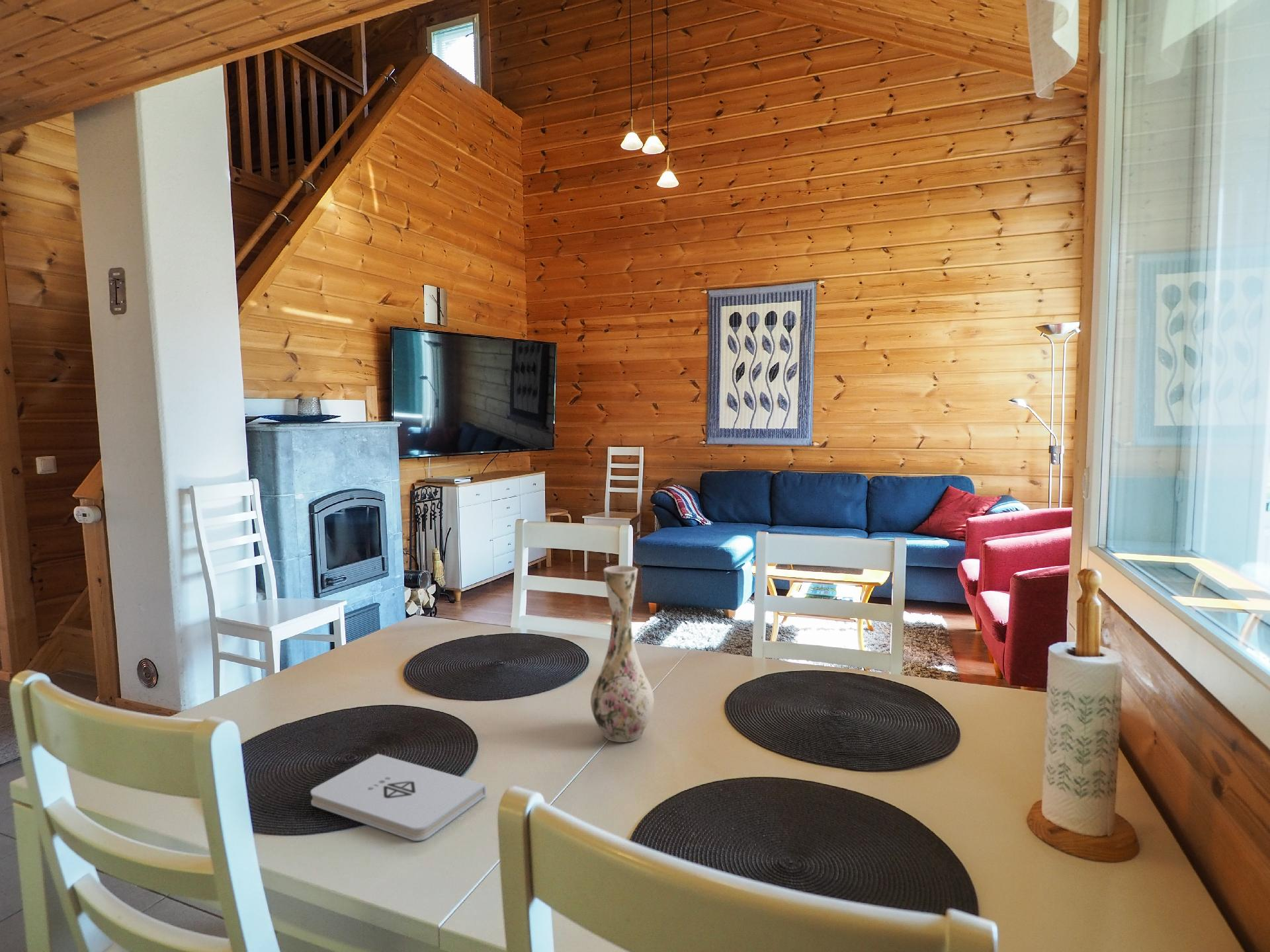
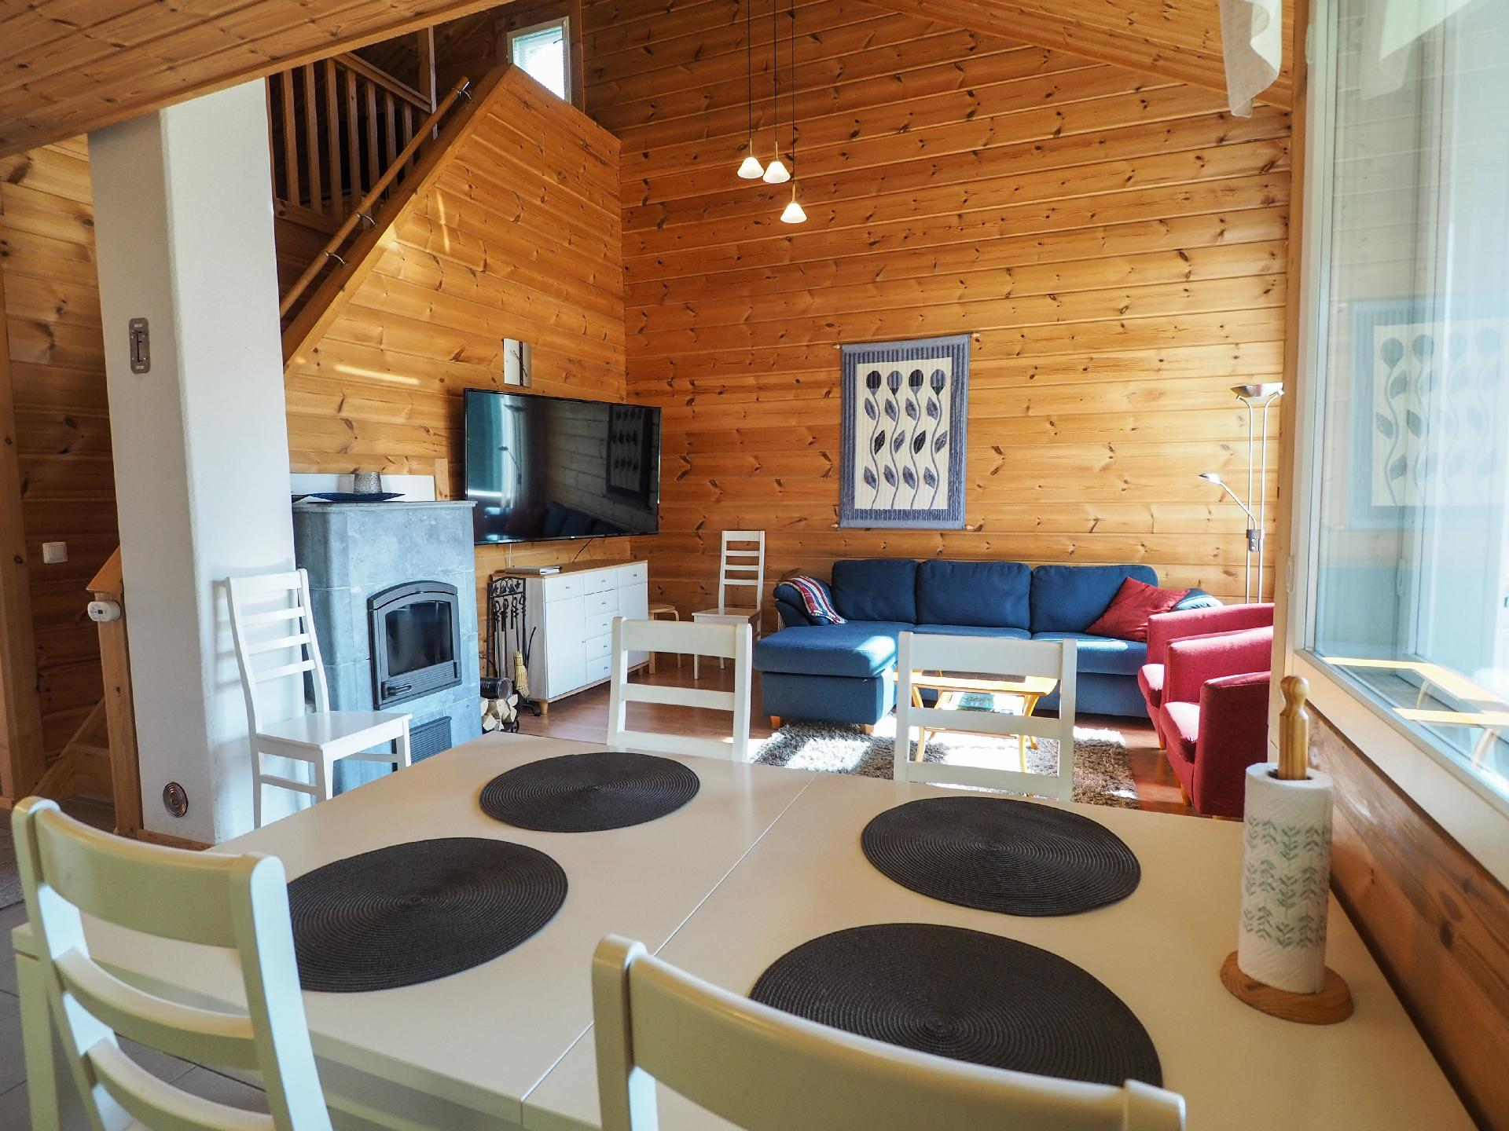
- notepad [310,753,487,842]
- vase [590,565,655,743]
